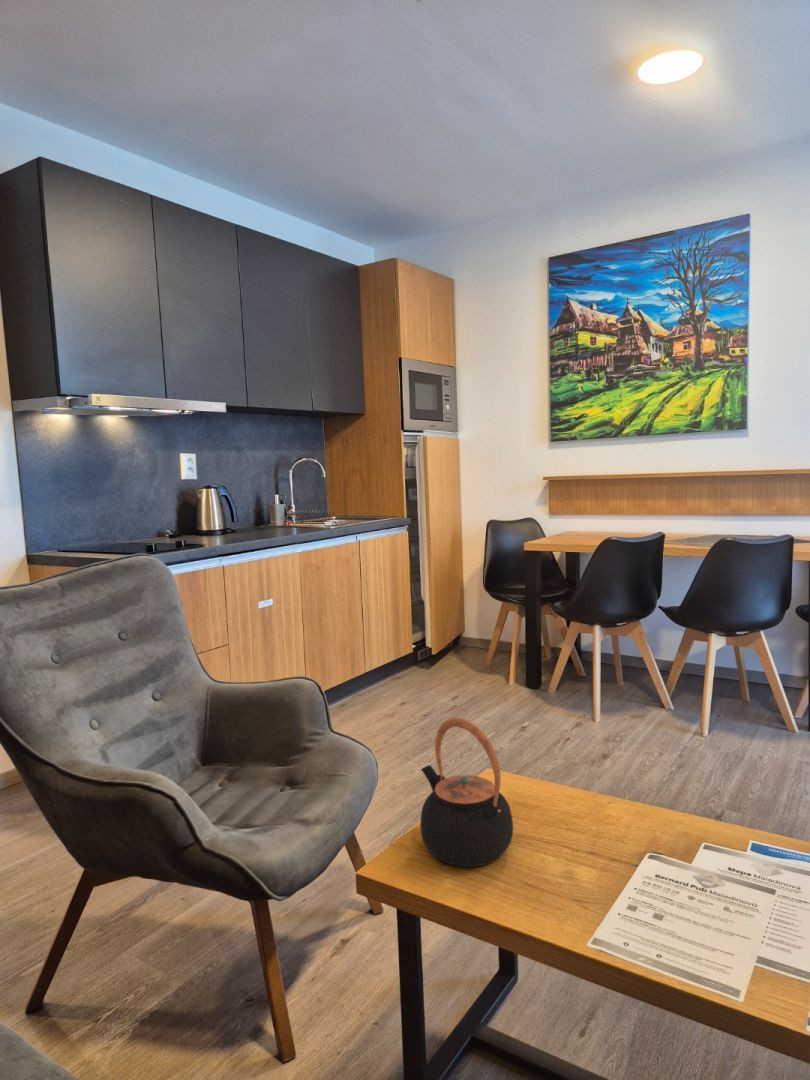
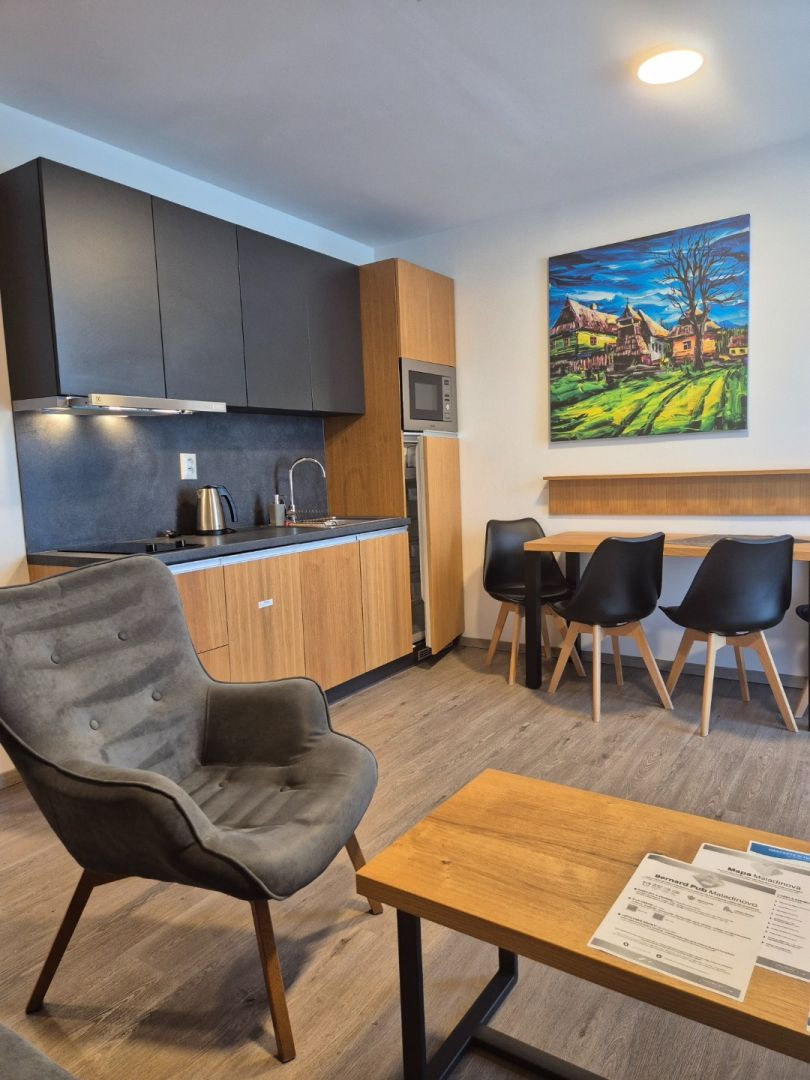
- teapot [419,717,514,868]
